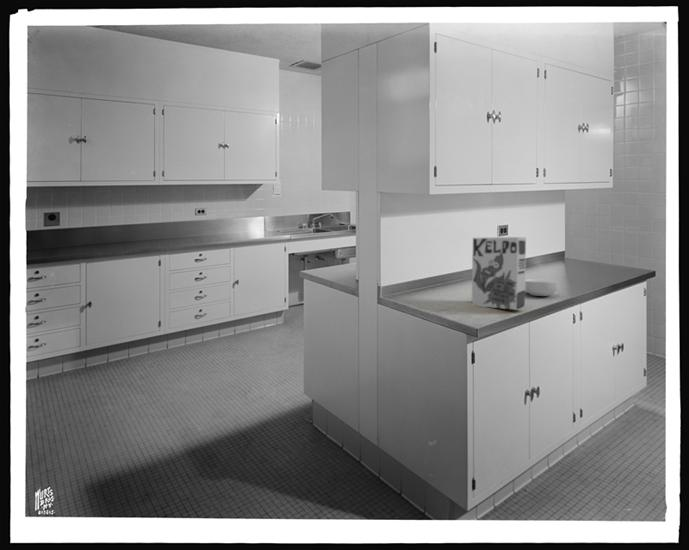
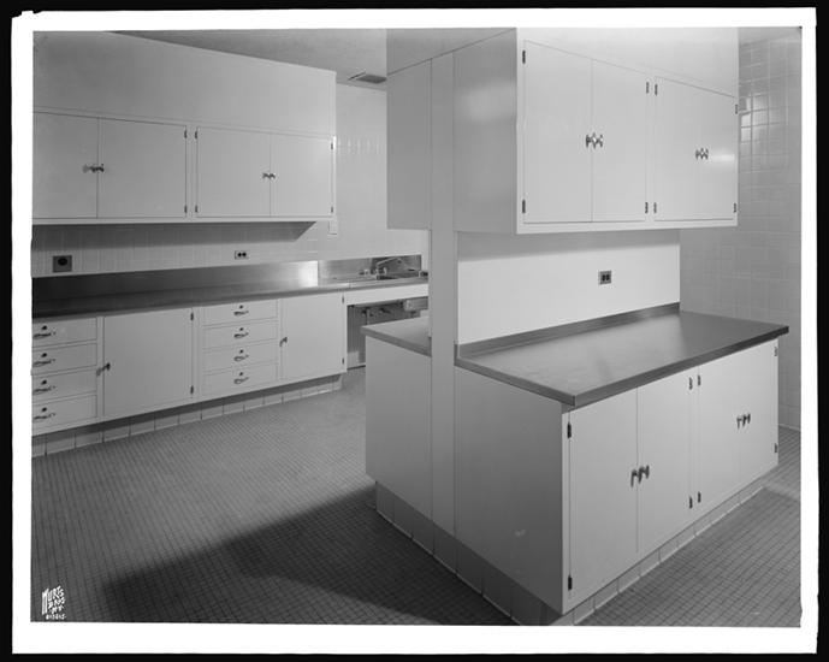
- cereal bowl [525,279,560,297]
- cereal box [471,236,527,311]
